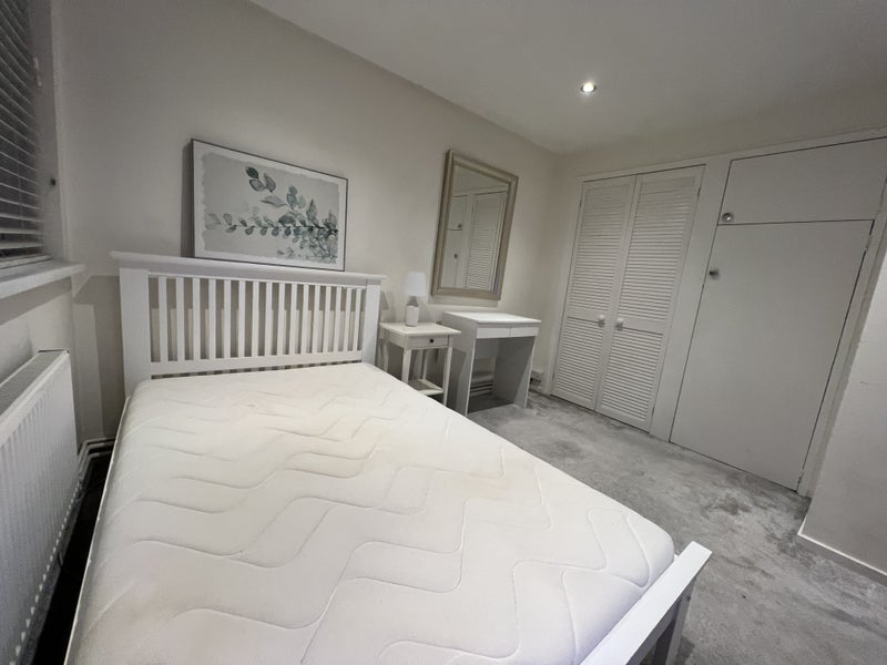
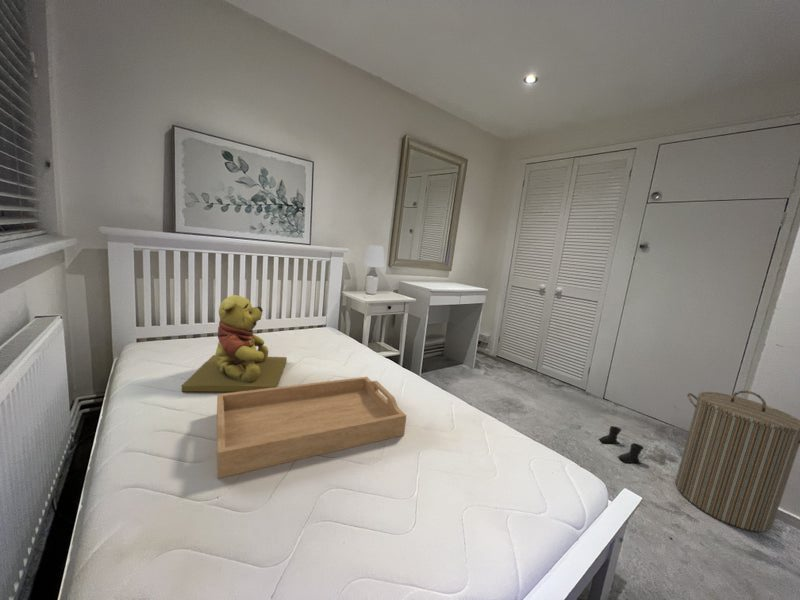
+ boots [598,425,645,464]
+ teddy bear [181,294,288,393]
+ laundry hamper [674,390,800,533]
+ serving tray [216,376,407,479]
